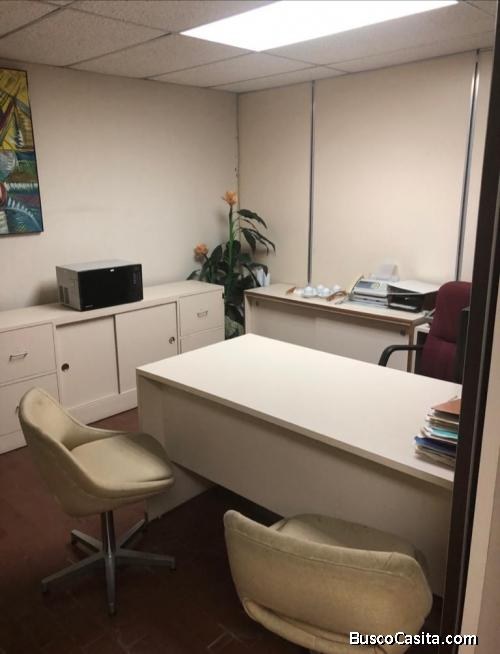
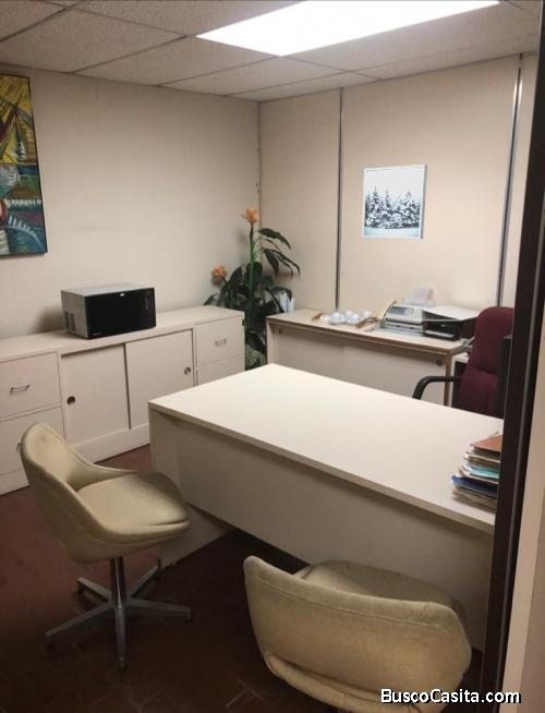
+ wall art [361,164,428,240]
